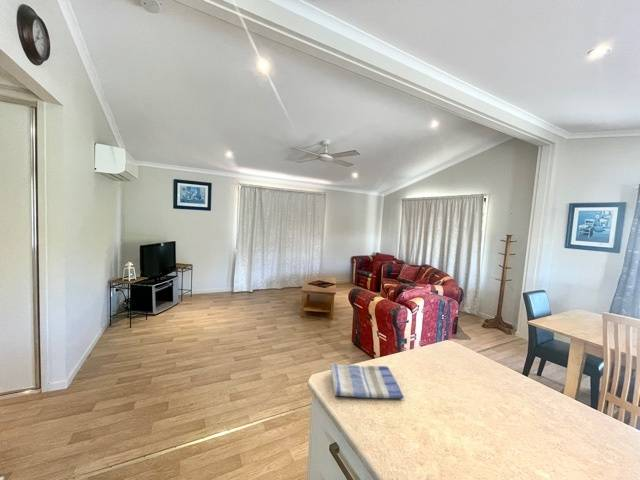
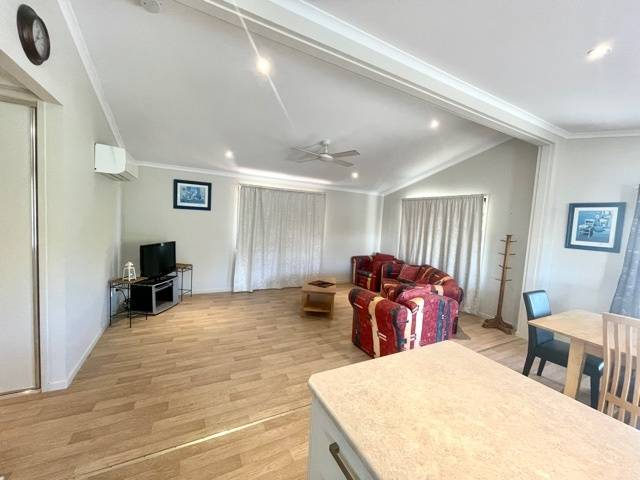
- dish towel [329,363,405,400]
